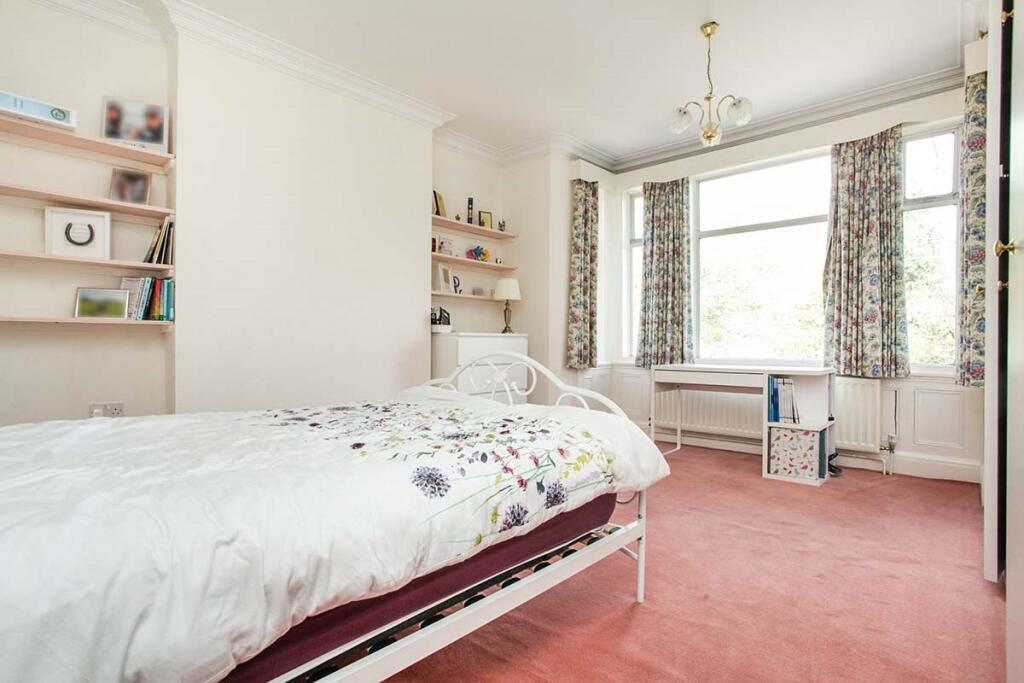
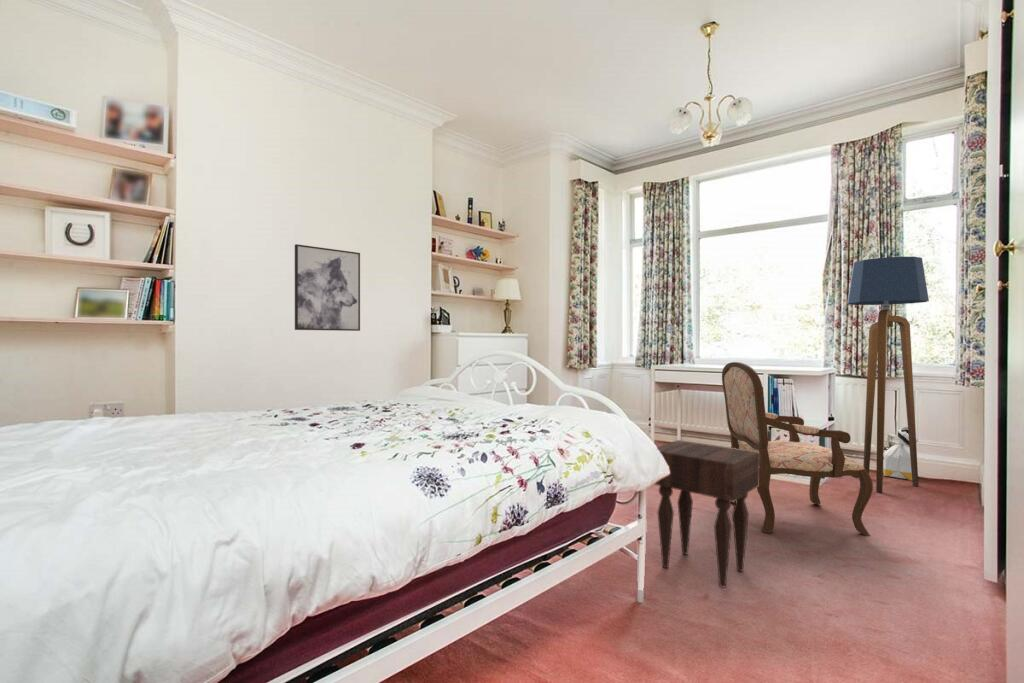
+ bag [883,426,919,481]
+ armchair [721,361,874,537]
+ wall art [294,243,361,332]
+ floor lamp [846,256,930,494]
+ nightstand [653,439,760,588]
